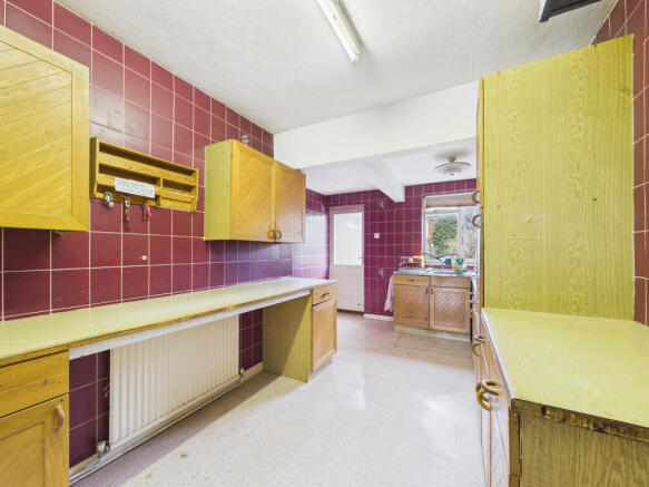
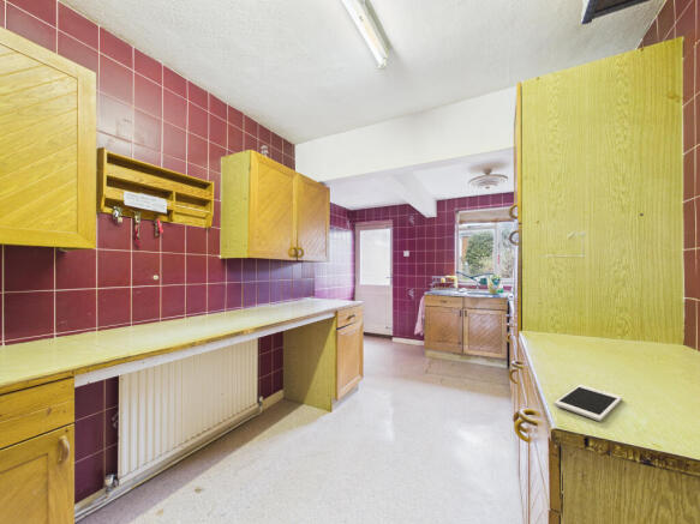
+ cell phone [554,384,623,422]
